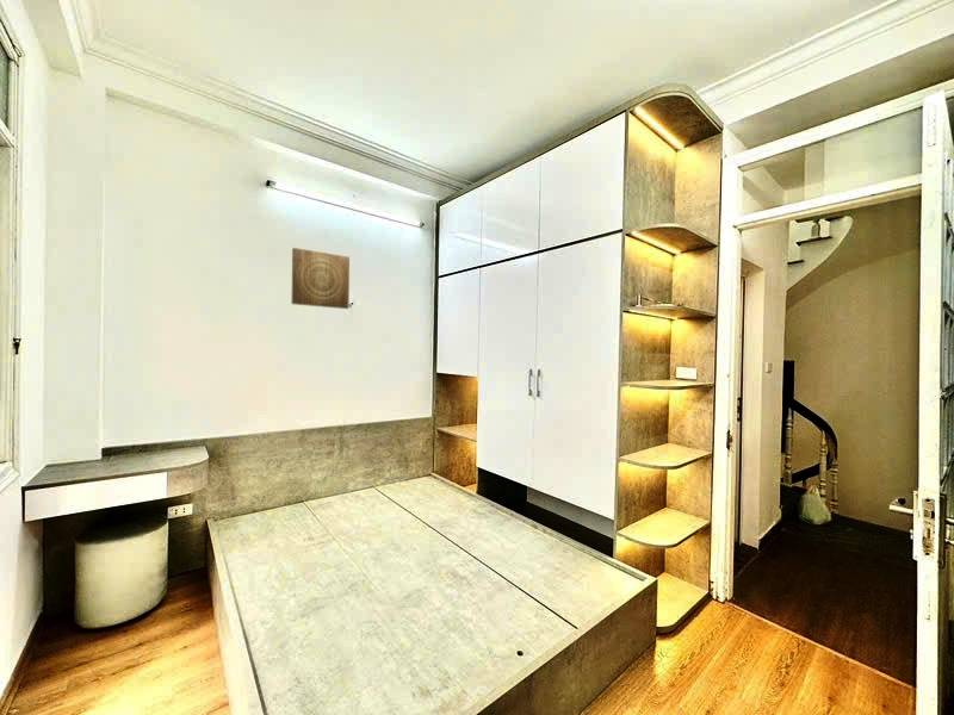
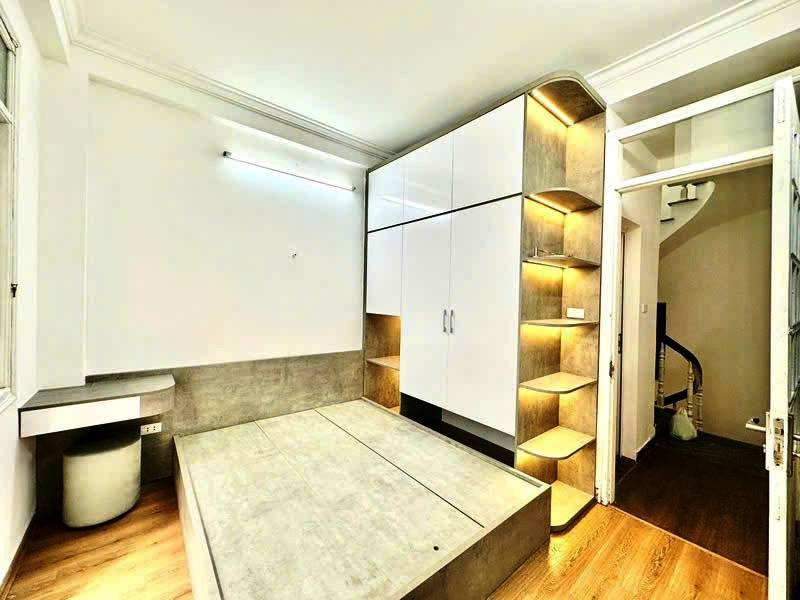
- wall art [290,247,351,310]
